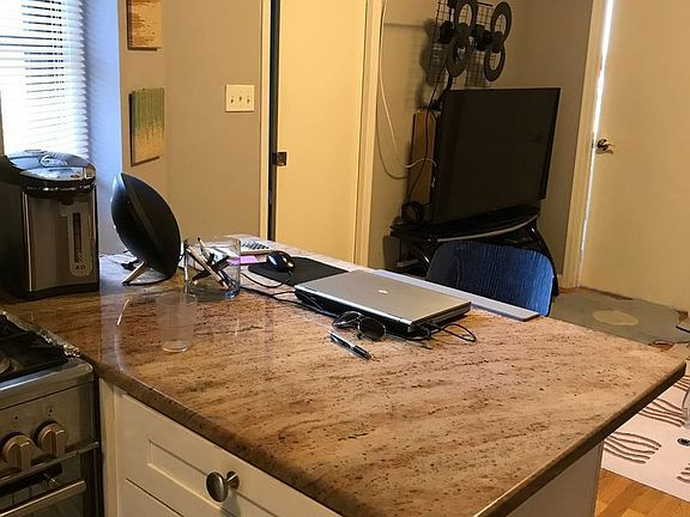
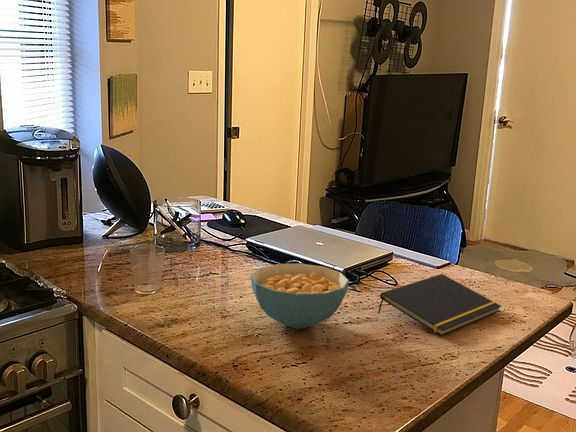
+ cereal bowl [250,263,350,329]
+ notepad [377,273,502,337]
